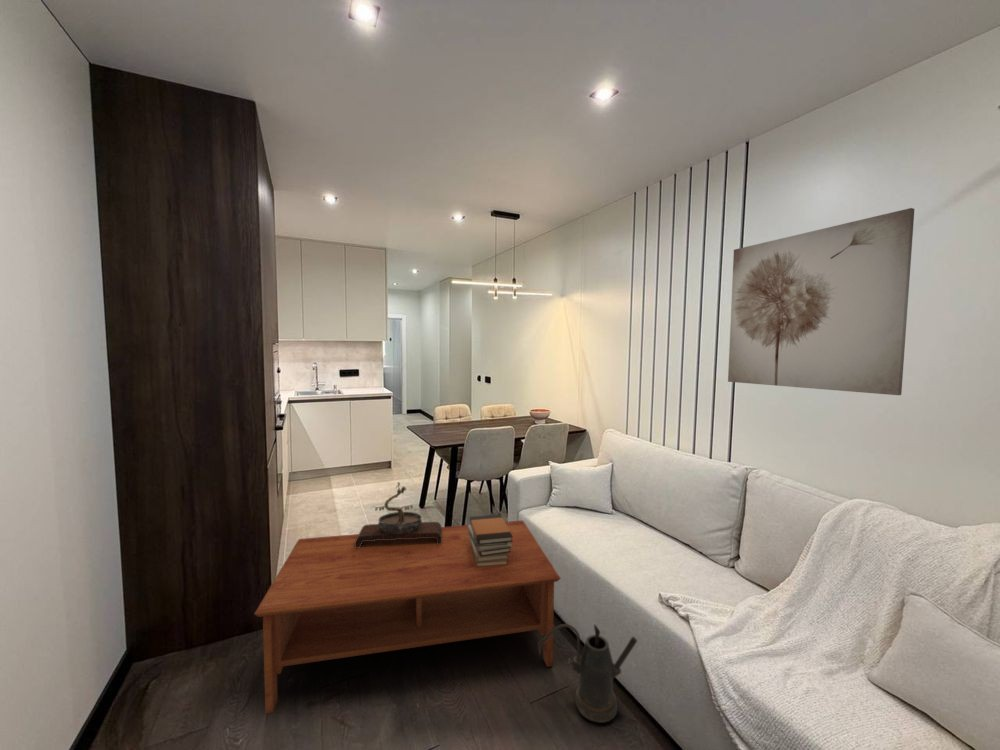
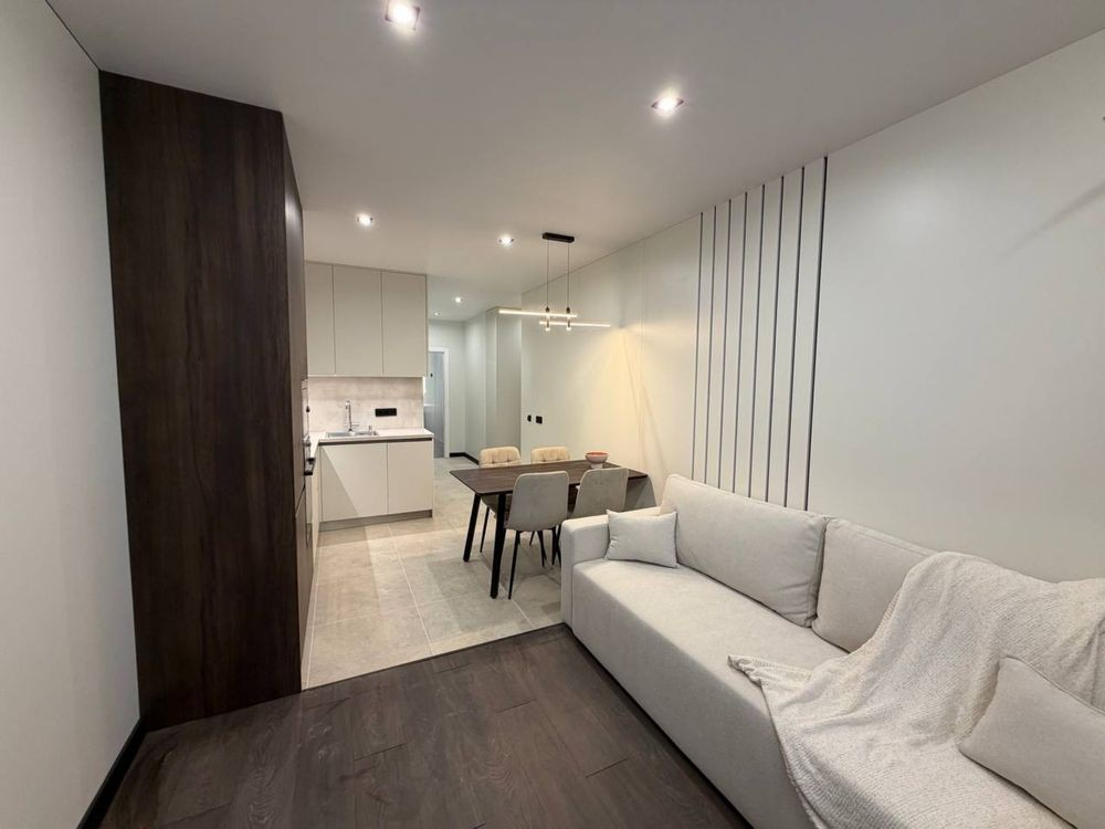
- wall art [727,207,915,396]
- bonsai tree [355,481,442,548]
- book stack [468,514,513,567]
- watering can [536,623,638,724]
- coffee table [253,520,562,715]
